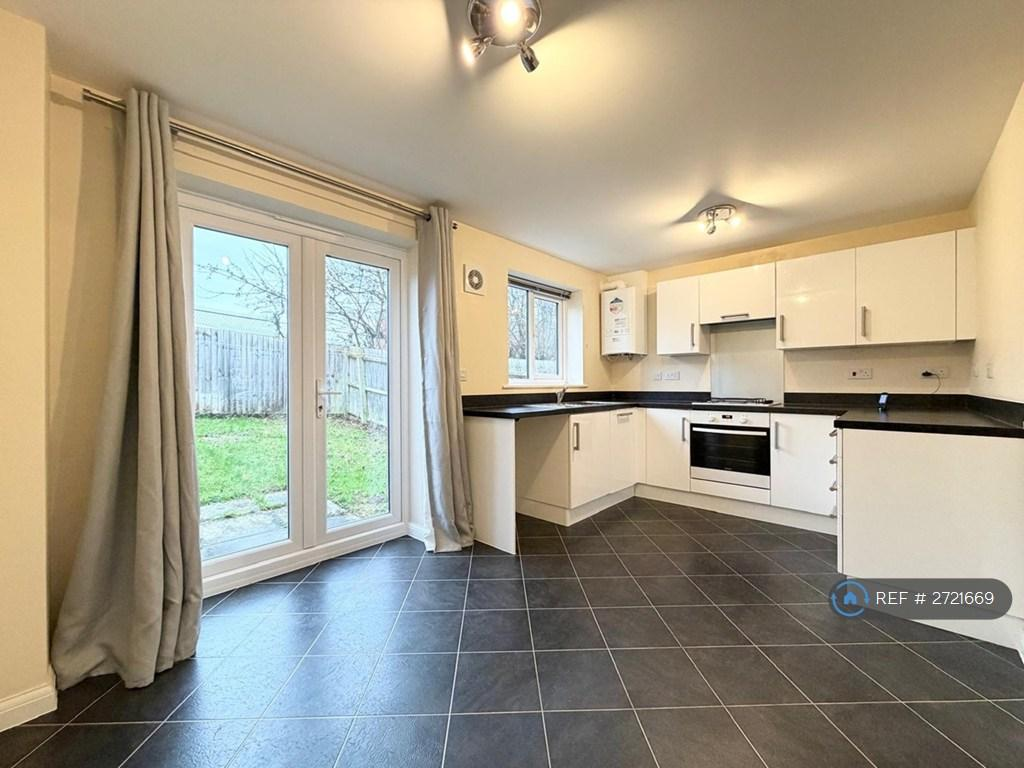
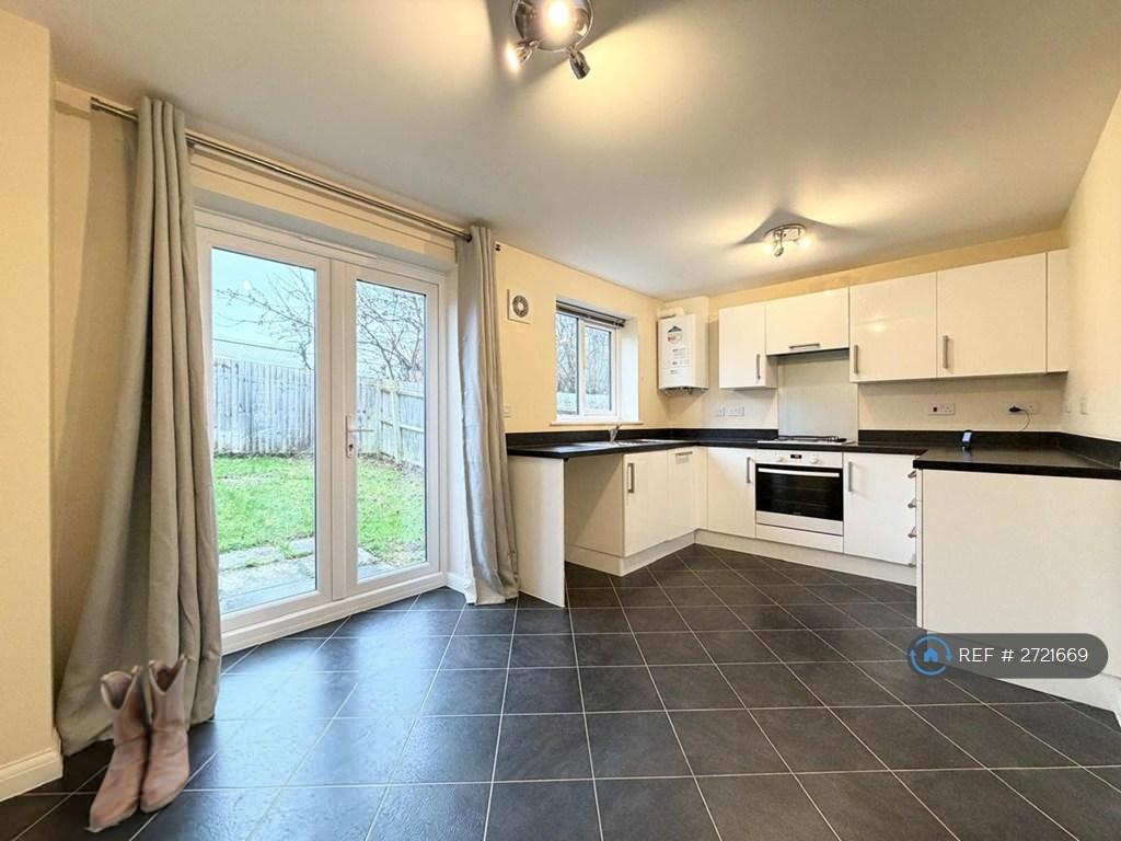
+ boots [84,652,190,833]
